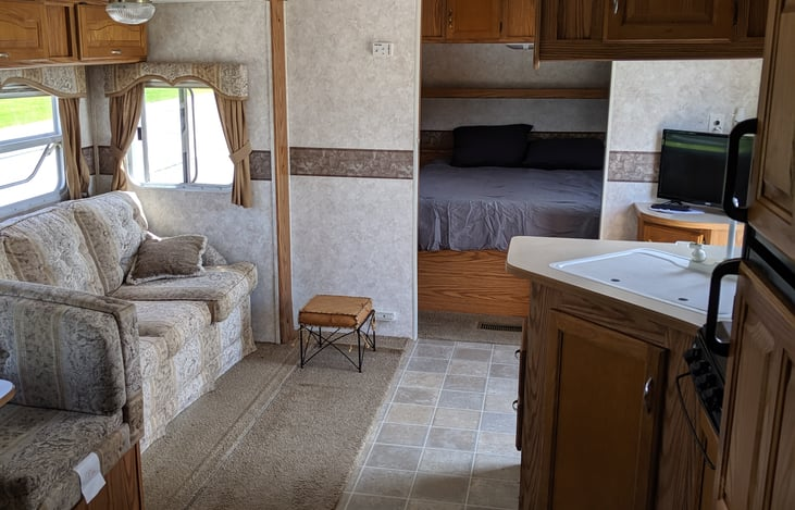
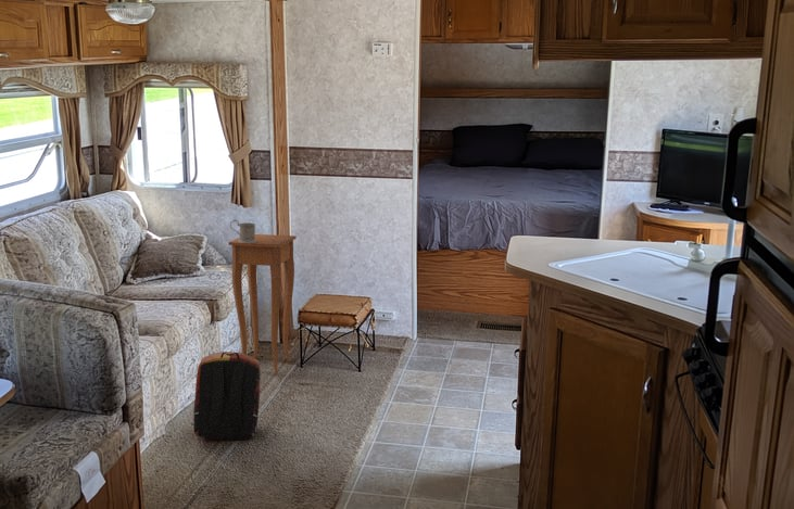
+ backpack [192,351,262,441]
+ side table [227,233,298,376]
+ mug [229,218,256,243]
